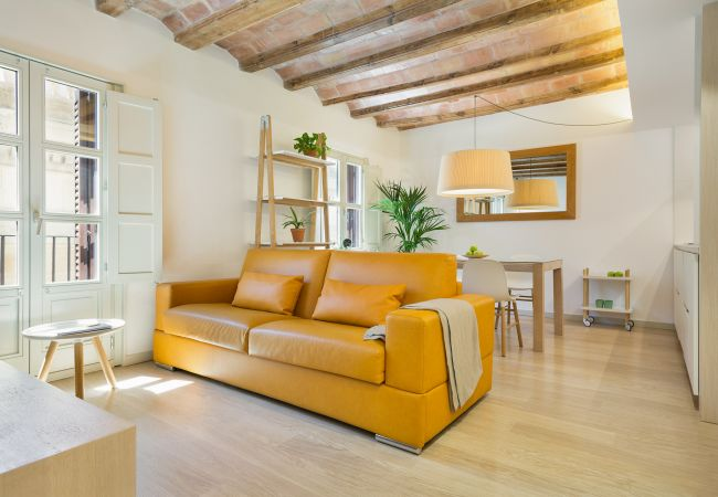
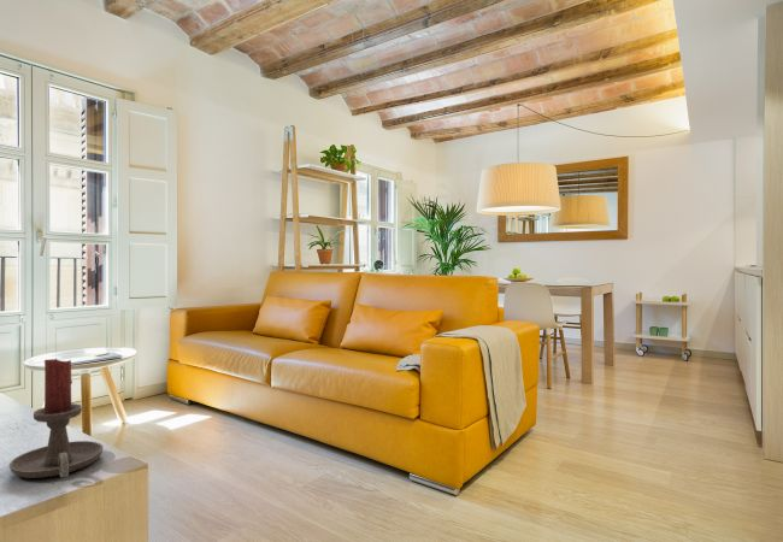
+ candle holder [7,357,105,479]
